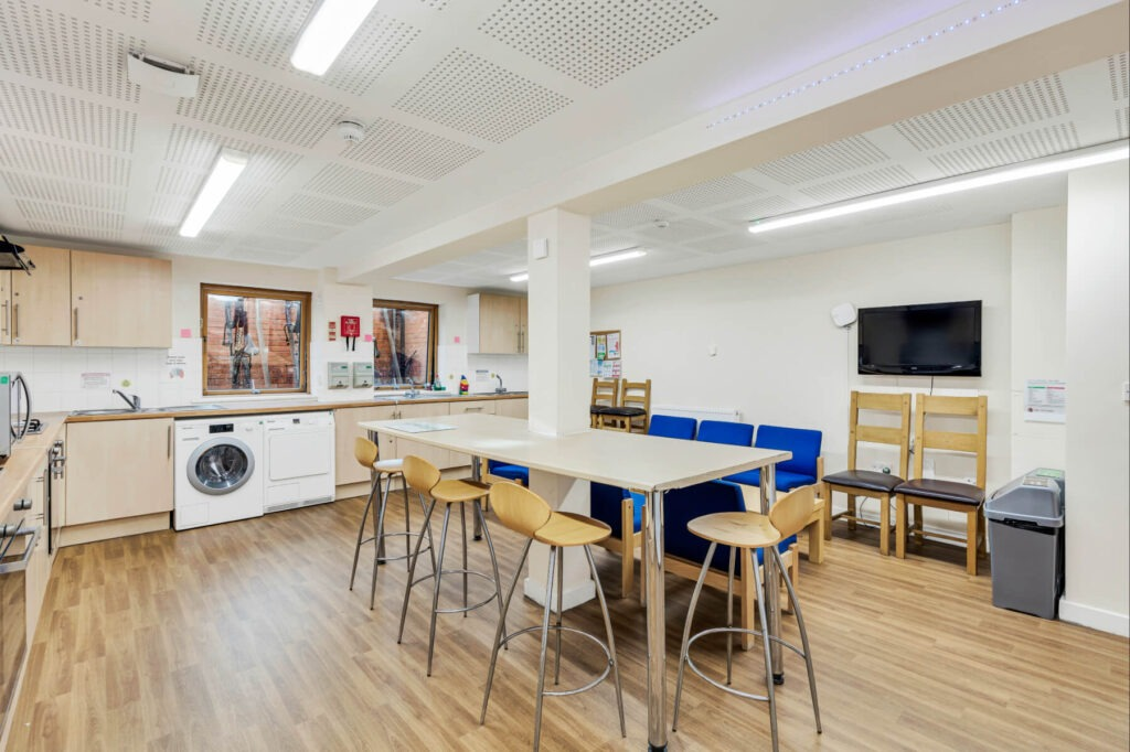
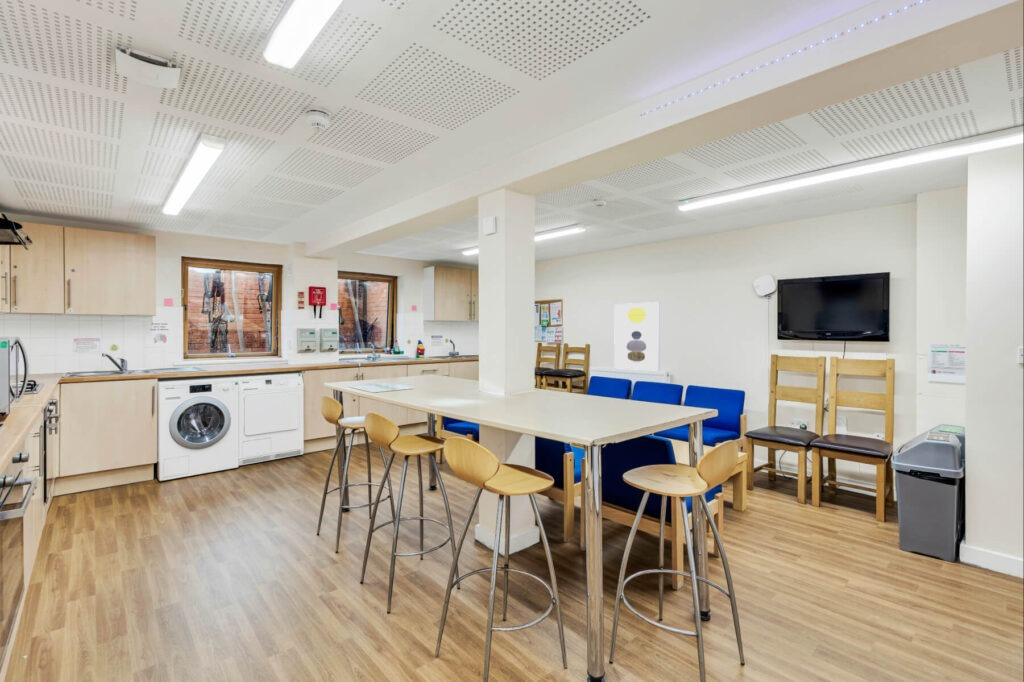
+ wall art [613,301,662,372]
